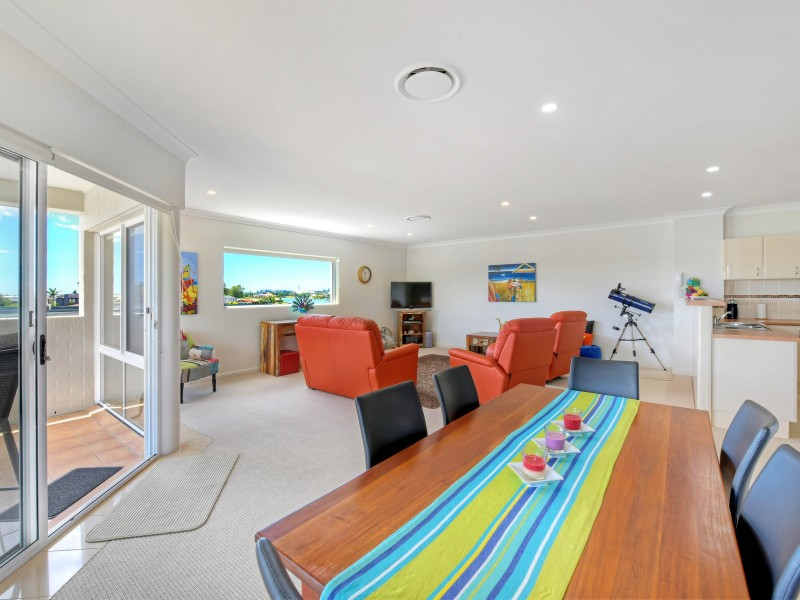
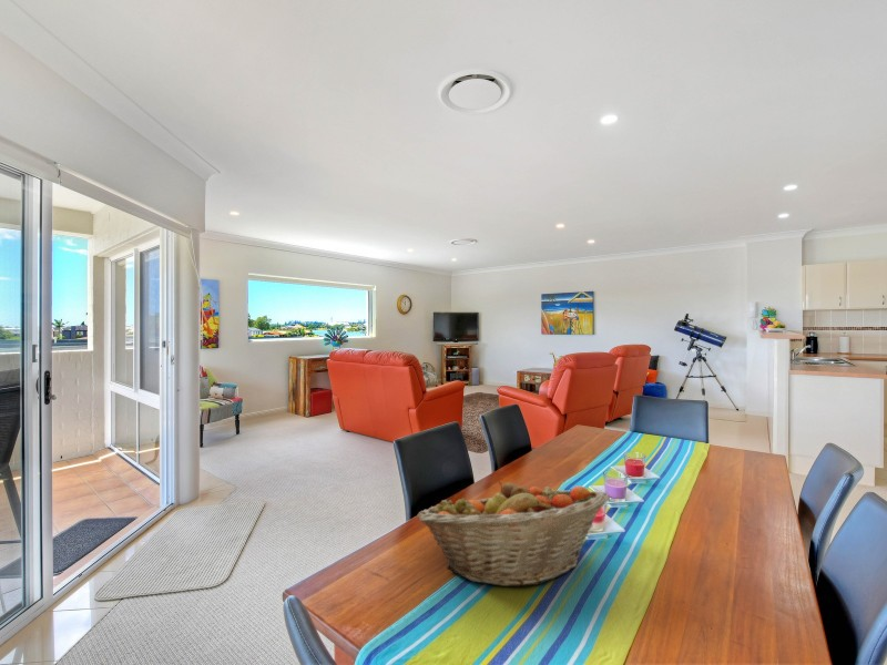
+ fruit basket [417,480,610,589]
